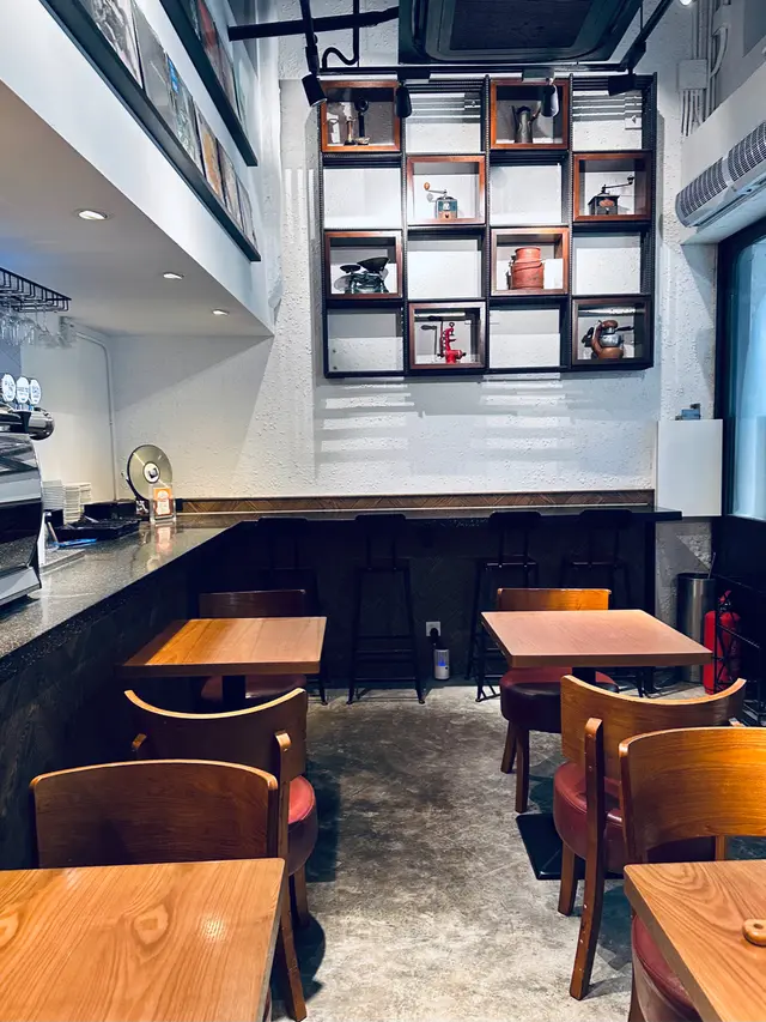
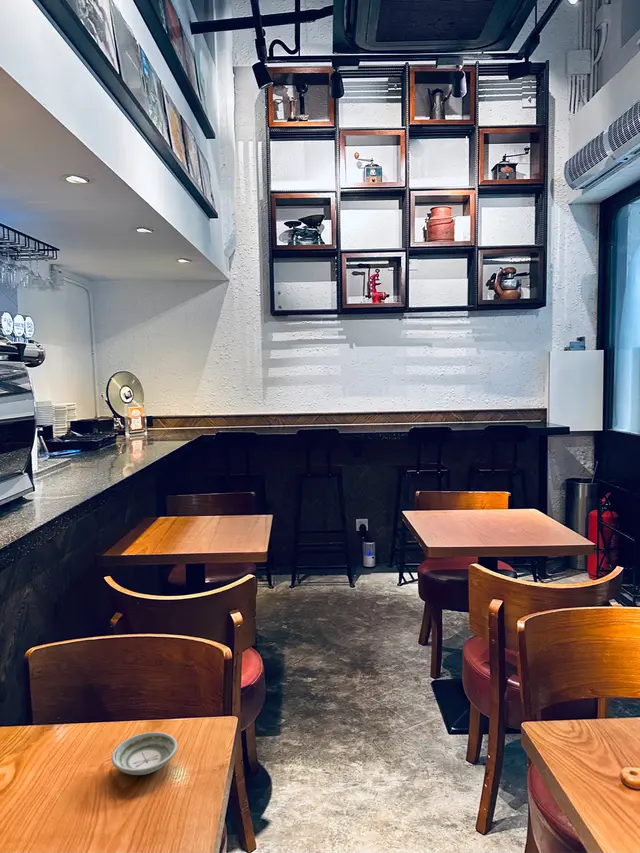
+ saucer [111,731,178,776]
